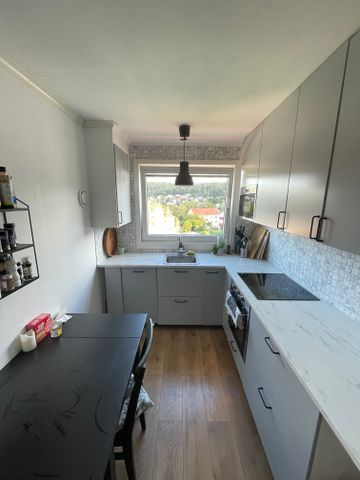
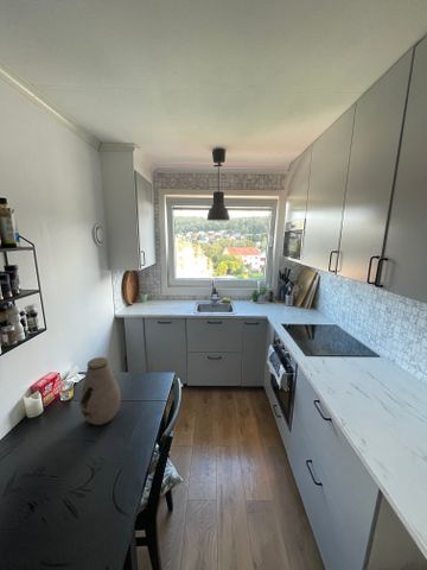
+ vase [78,356,122,426]
